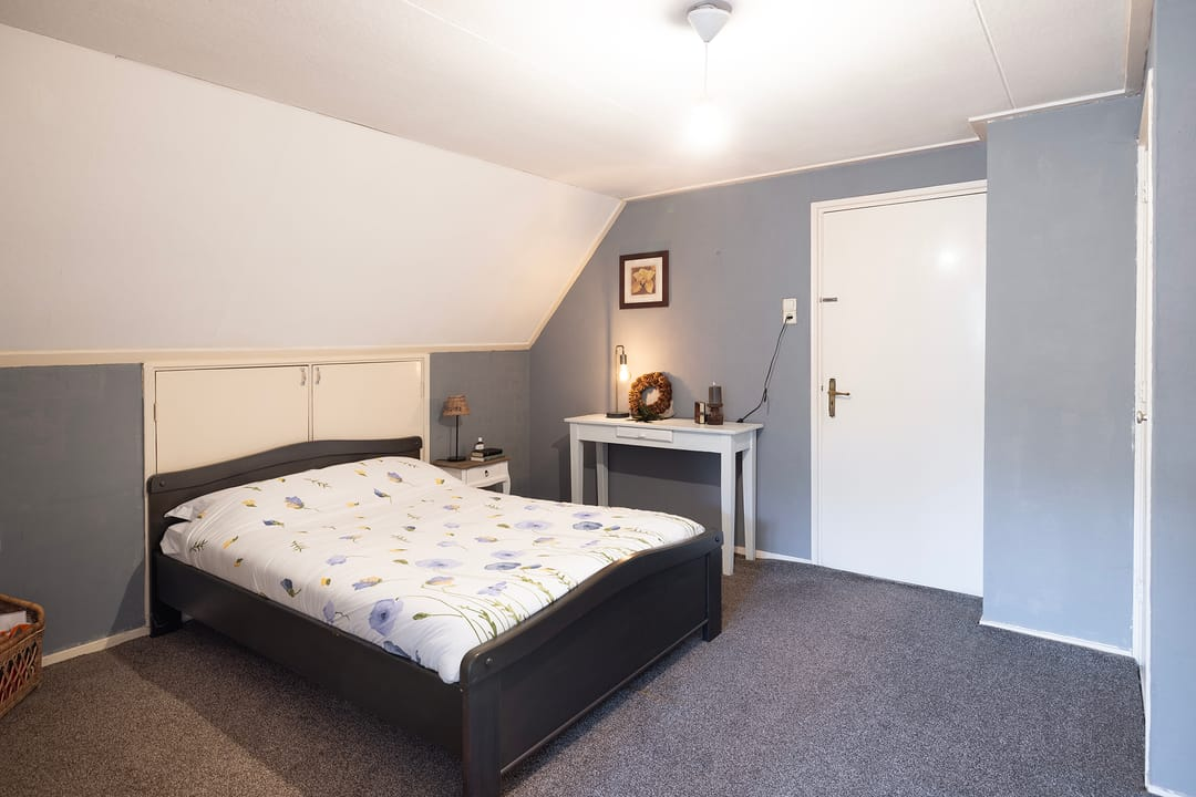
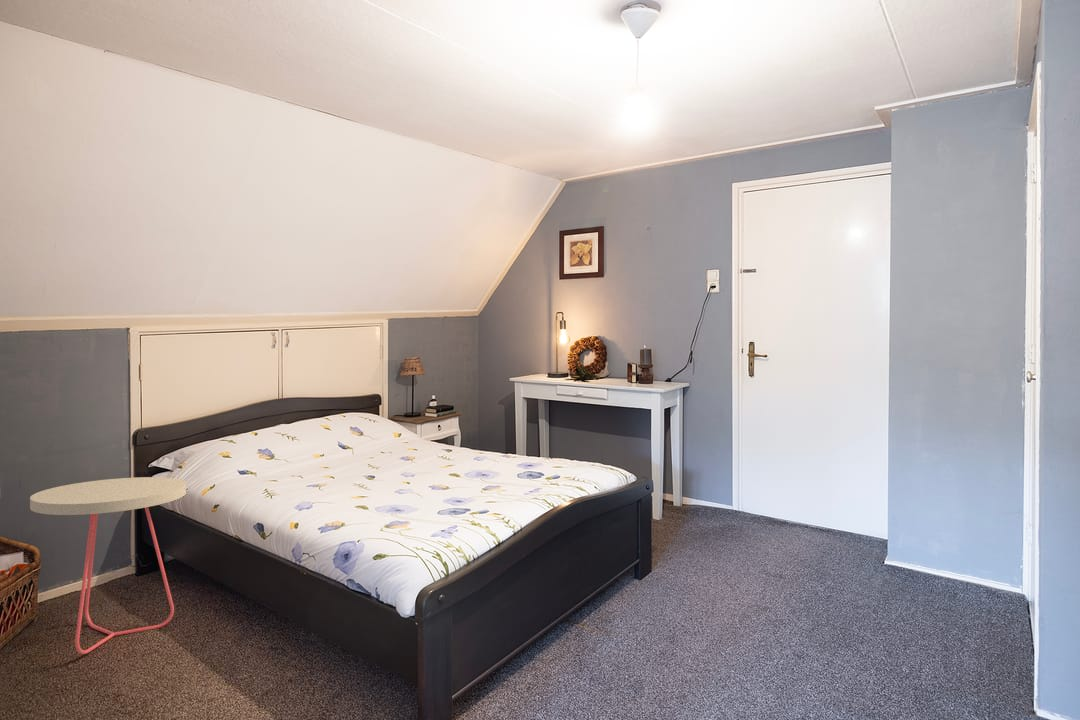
+ side table [29,476,187,655]
